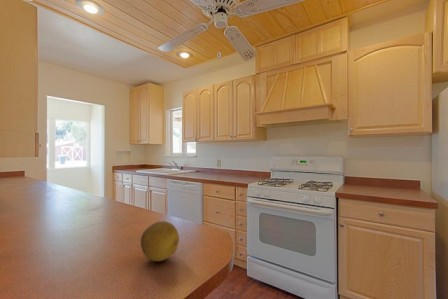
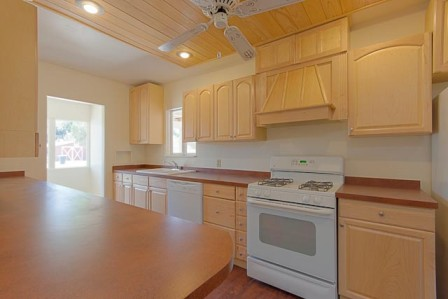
- fruit [140,220,180,262]
